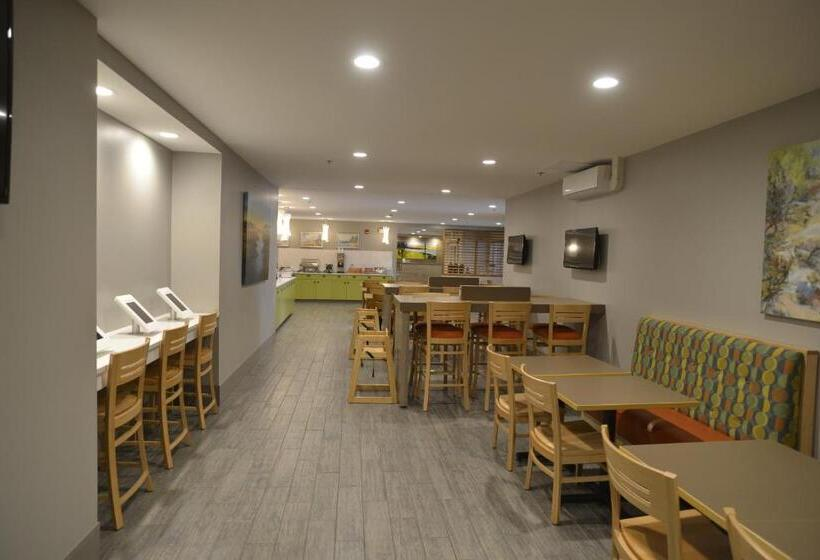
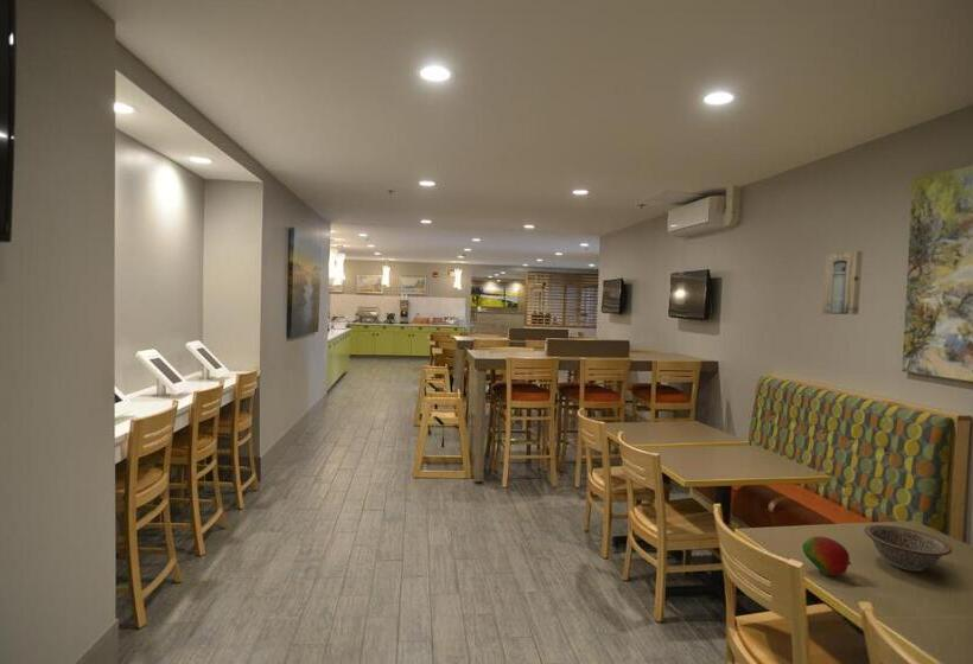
+ wall art [821,250,864,315]
+ fruit [801,535,852,577]
+ decorative bowl [864,524,953,573]
